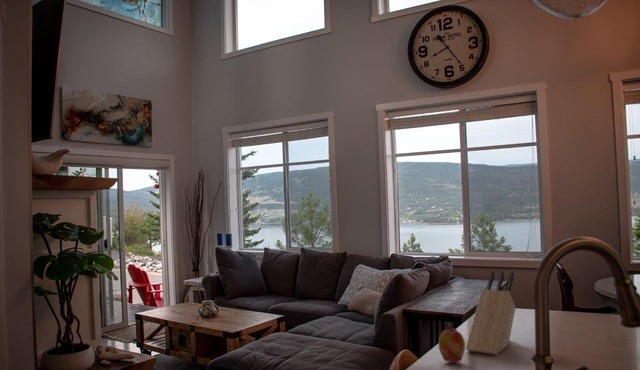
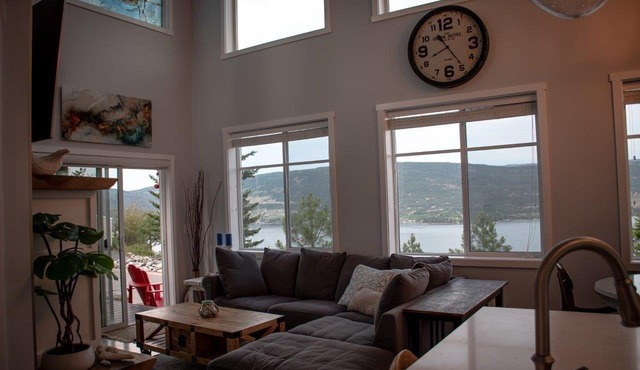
- apple [437,322,466,364]
- knife block [465,270,517,356]
